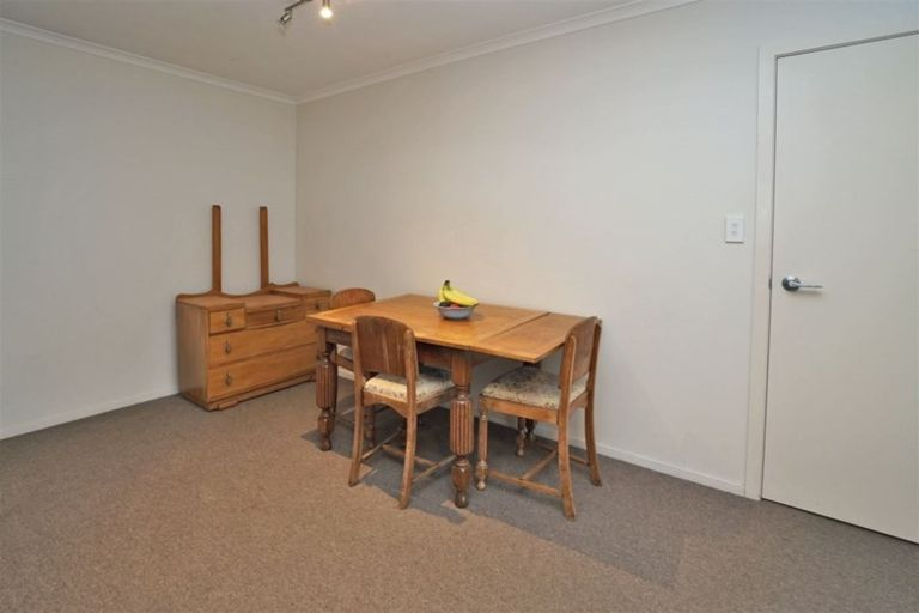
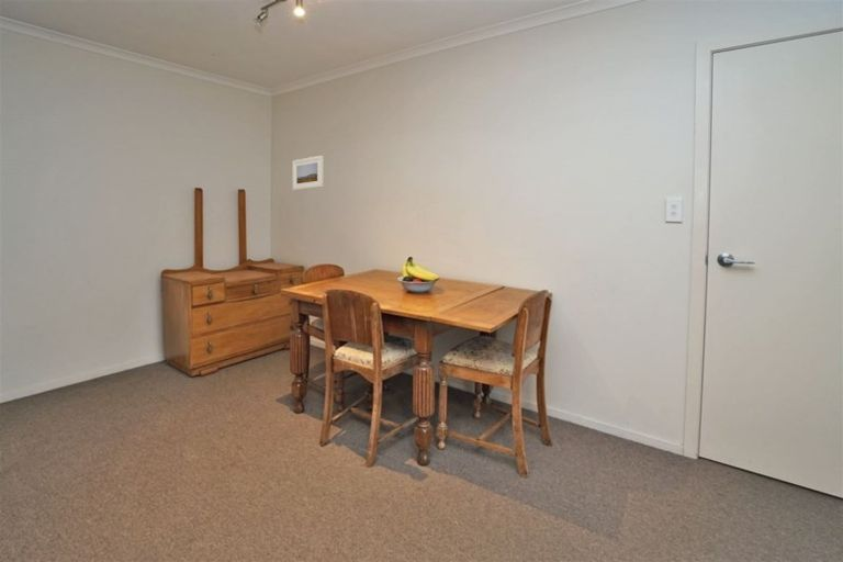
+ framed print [292,155,324,191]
